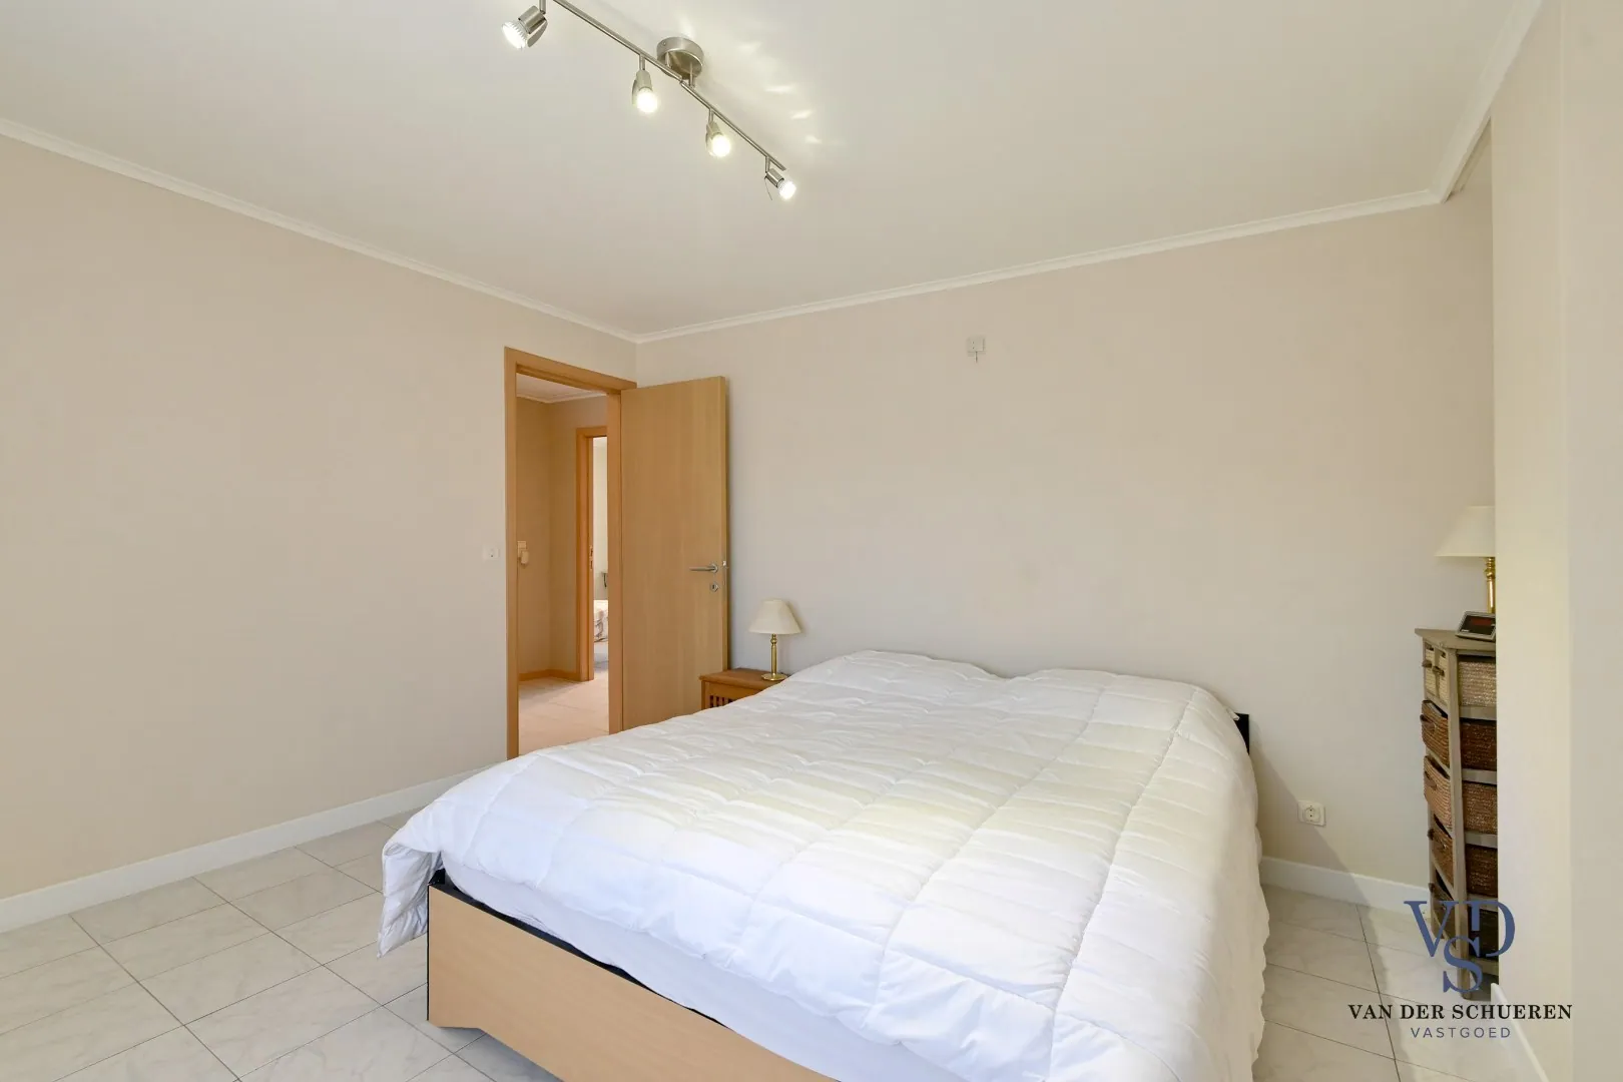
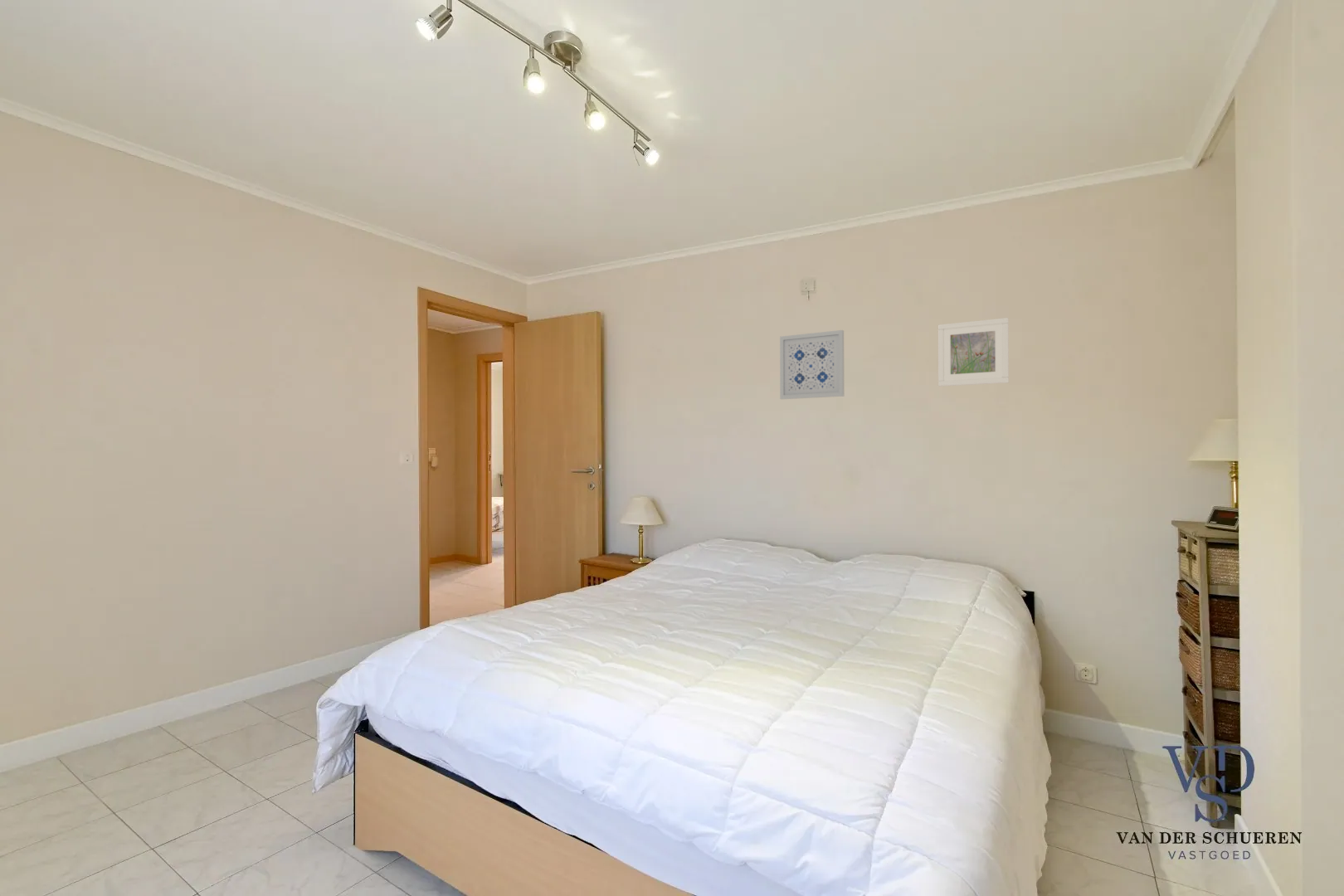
+ wall art [779,329,845,400]
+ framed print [937,317,1010,387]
